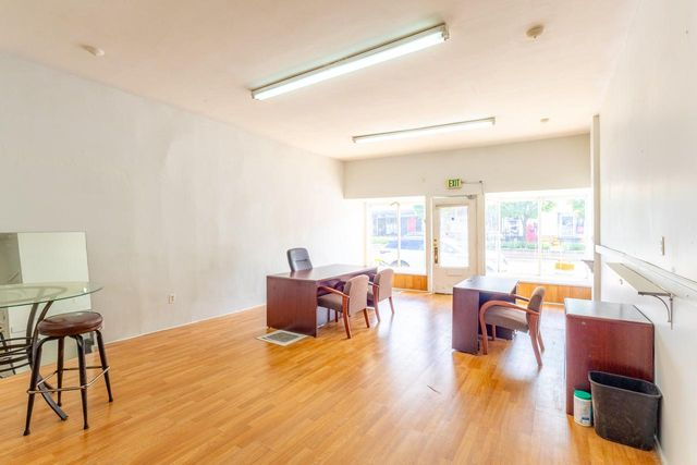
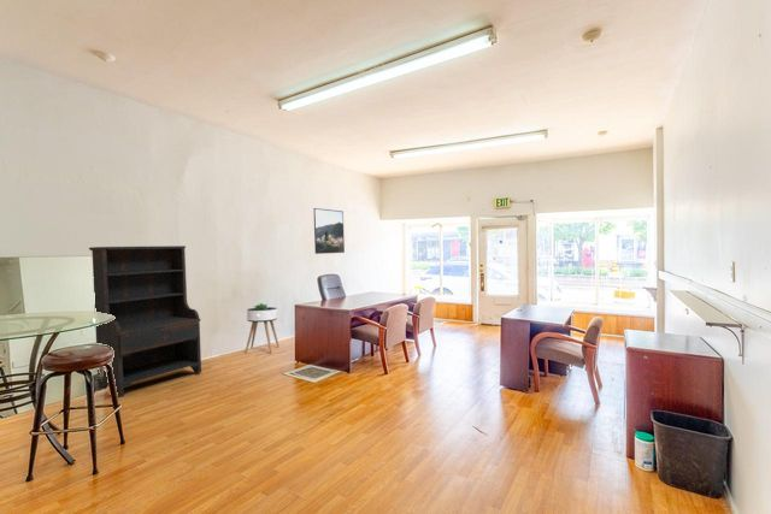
+ bookshelf [88,244,202,398]
+ plant stand [243,302,281,354]
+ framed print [312,207,346,255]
